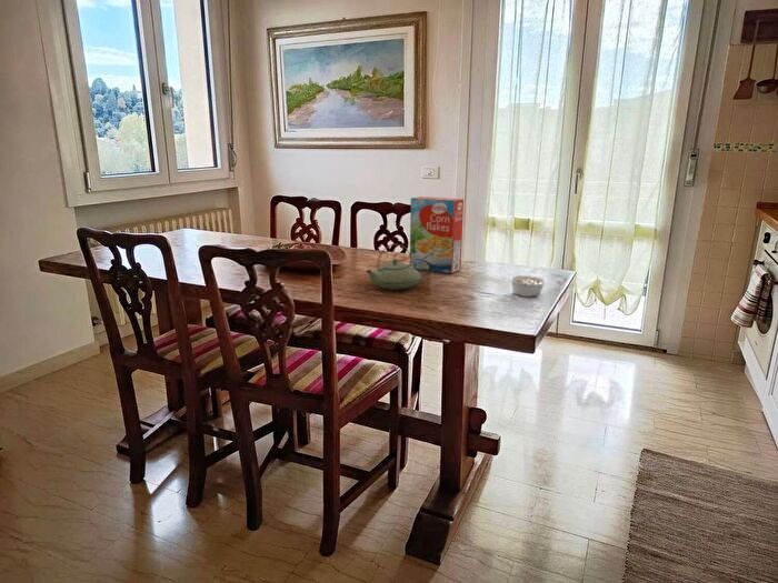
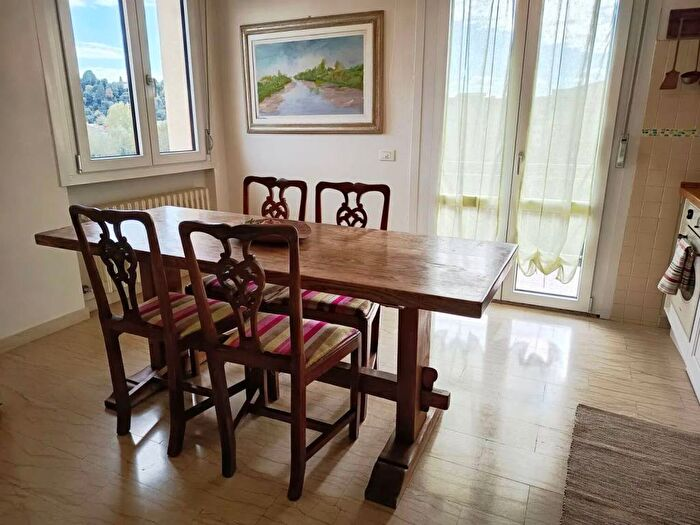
- teapot [365,243,422,291]
- legume [508,274,548,298]
- cereal box [409,195,465,274]
